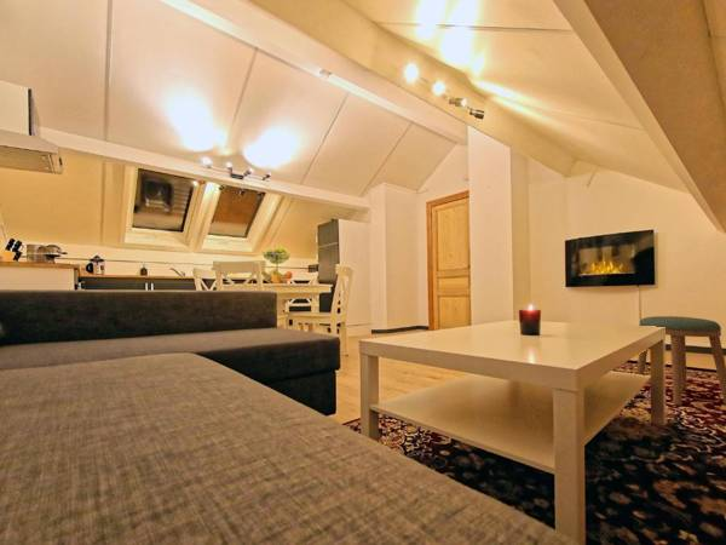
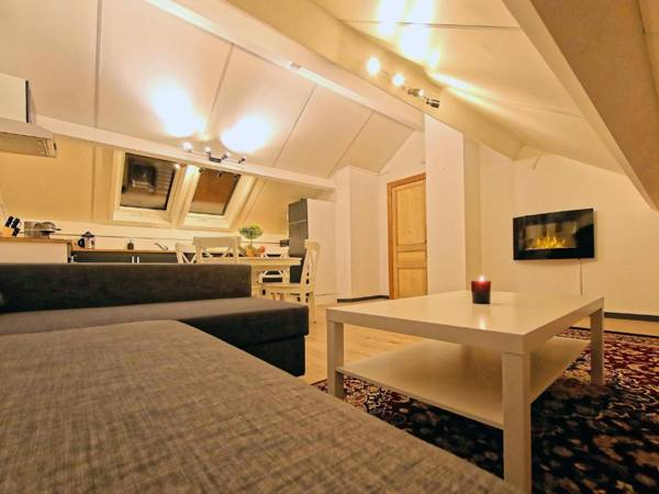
- stool [635,315,726,406]
